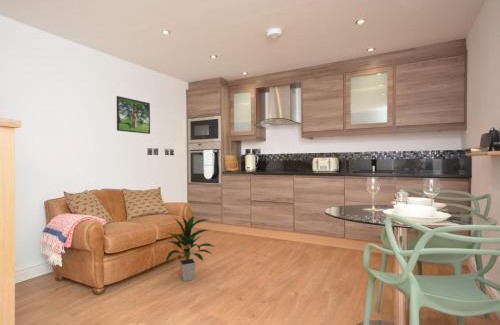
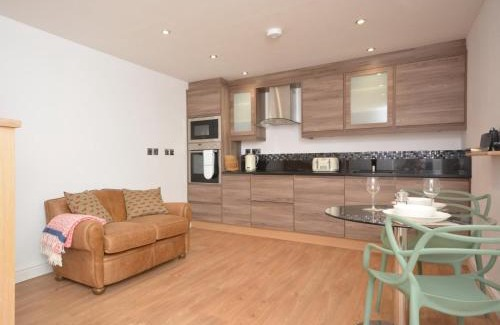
- indoor plant [164,215,216,282]
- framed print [116,95,151,135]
